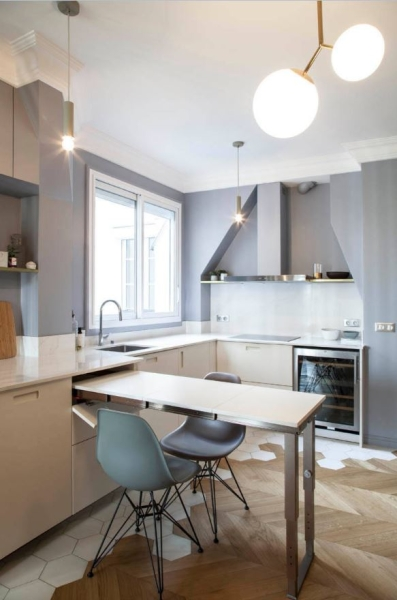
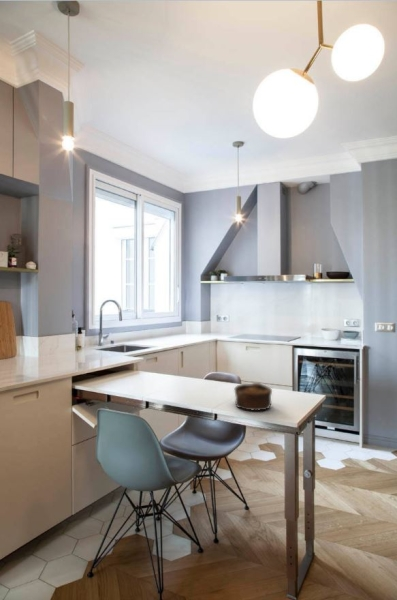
+ bowl [233,382,273,412]
